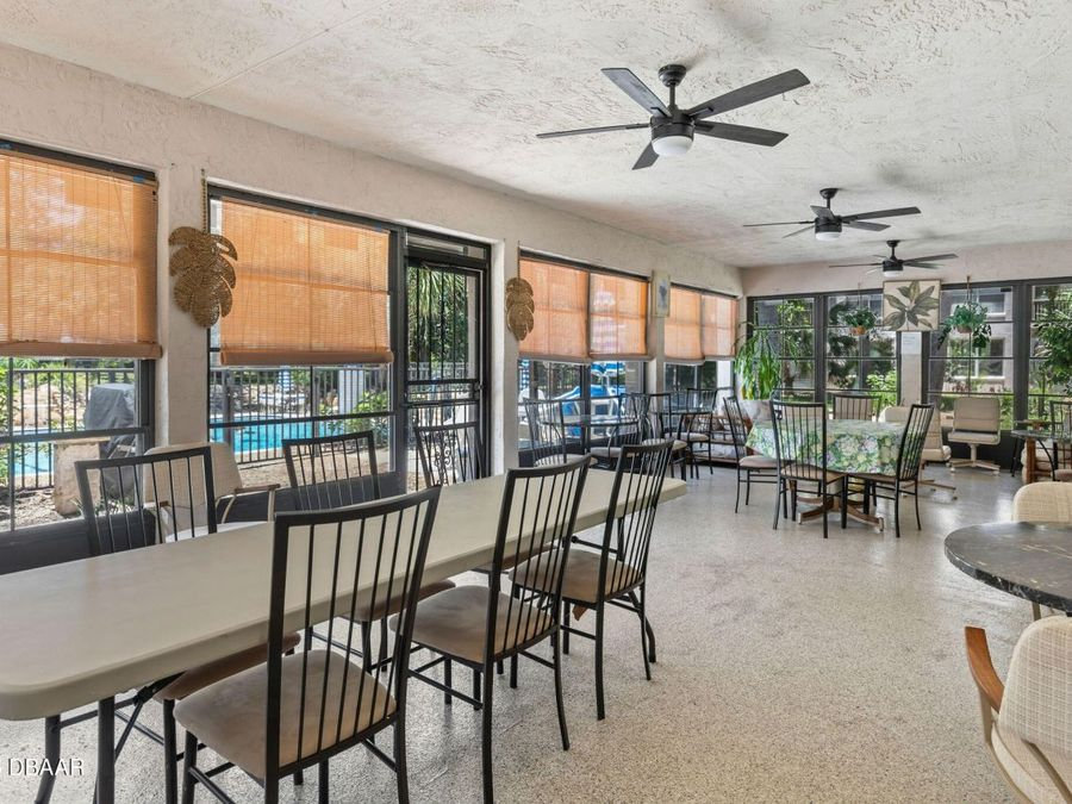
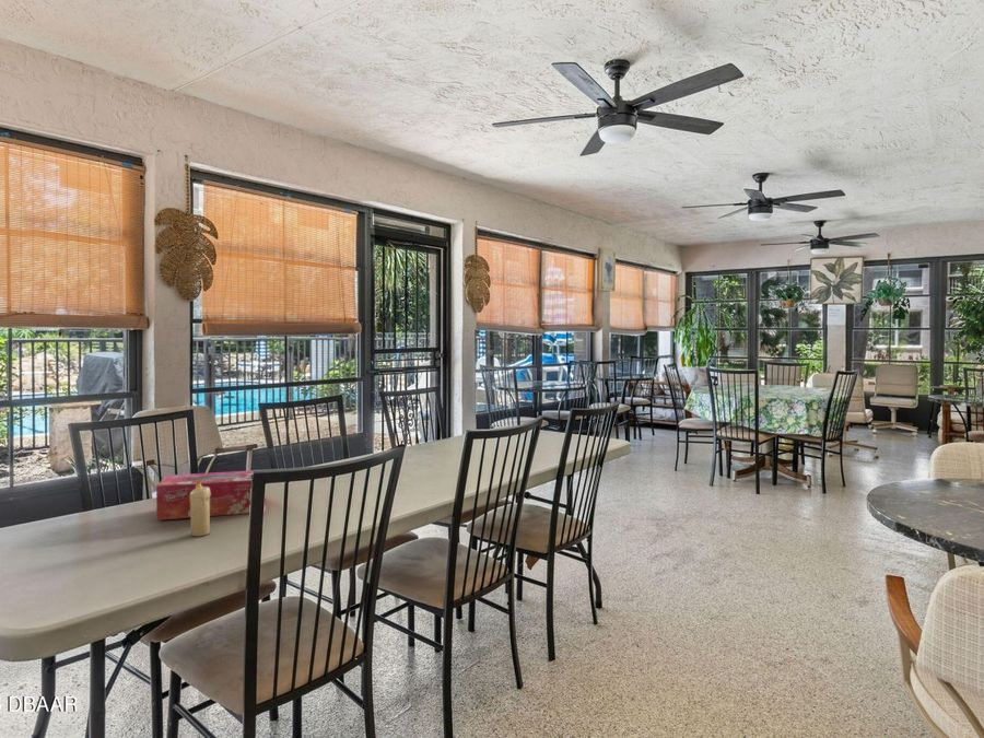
+ candle [189,480,211,537]
+ tissue box [155,469,267,522]
